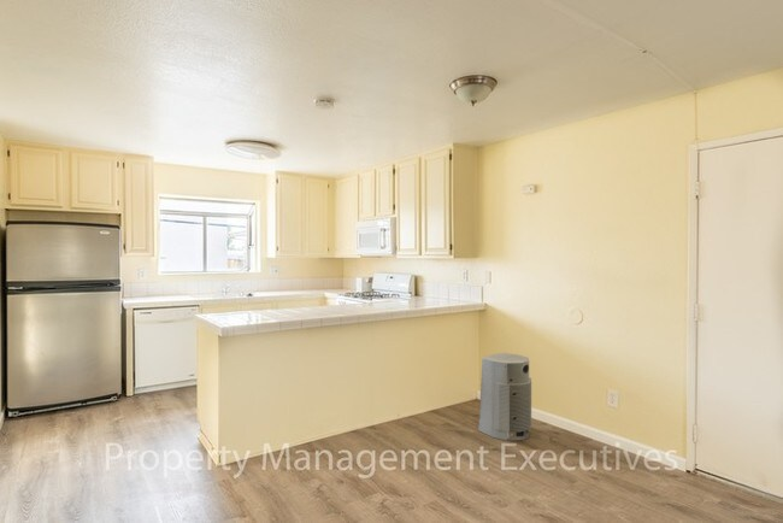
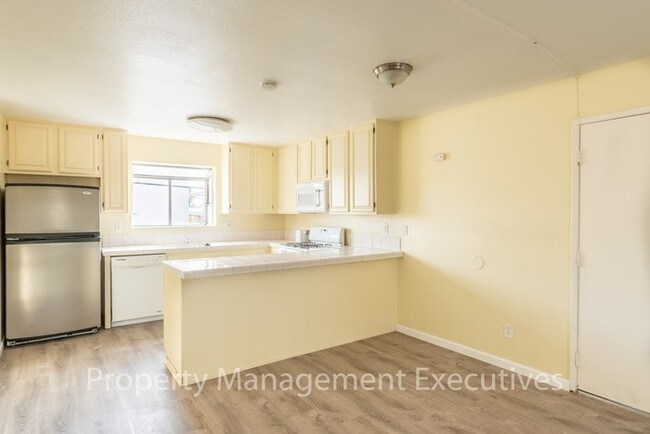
- air purifier [477,352,532,442]
